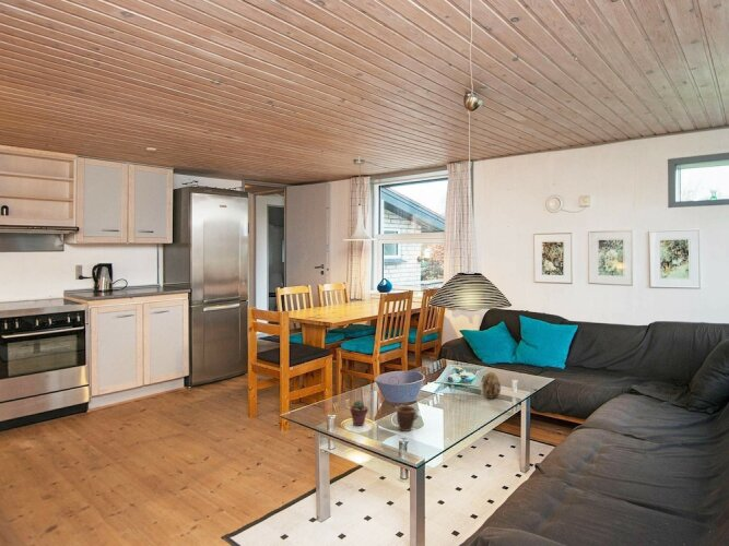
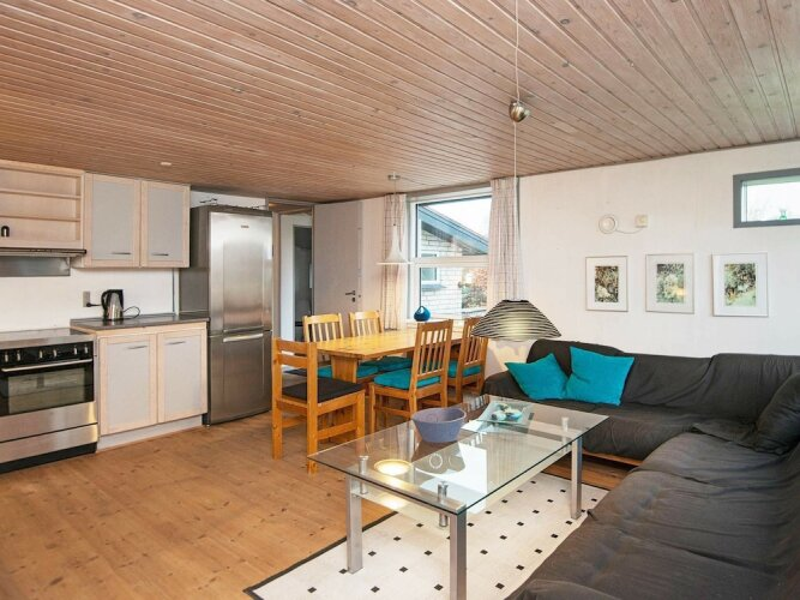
- decorative egg [481,371,502,400]
- potted succulent [350,400,369,427]
- mug [395,404,420,432]
